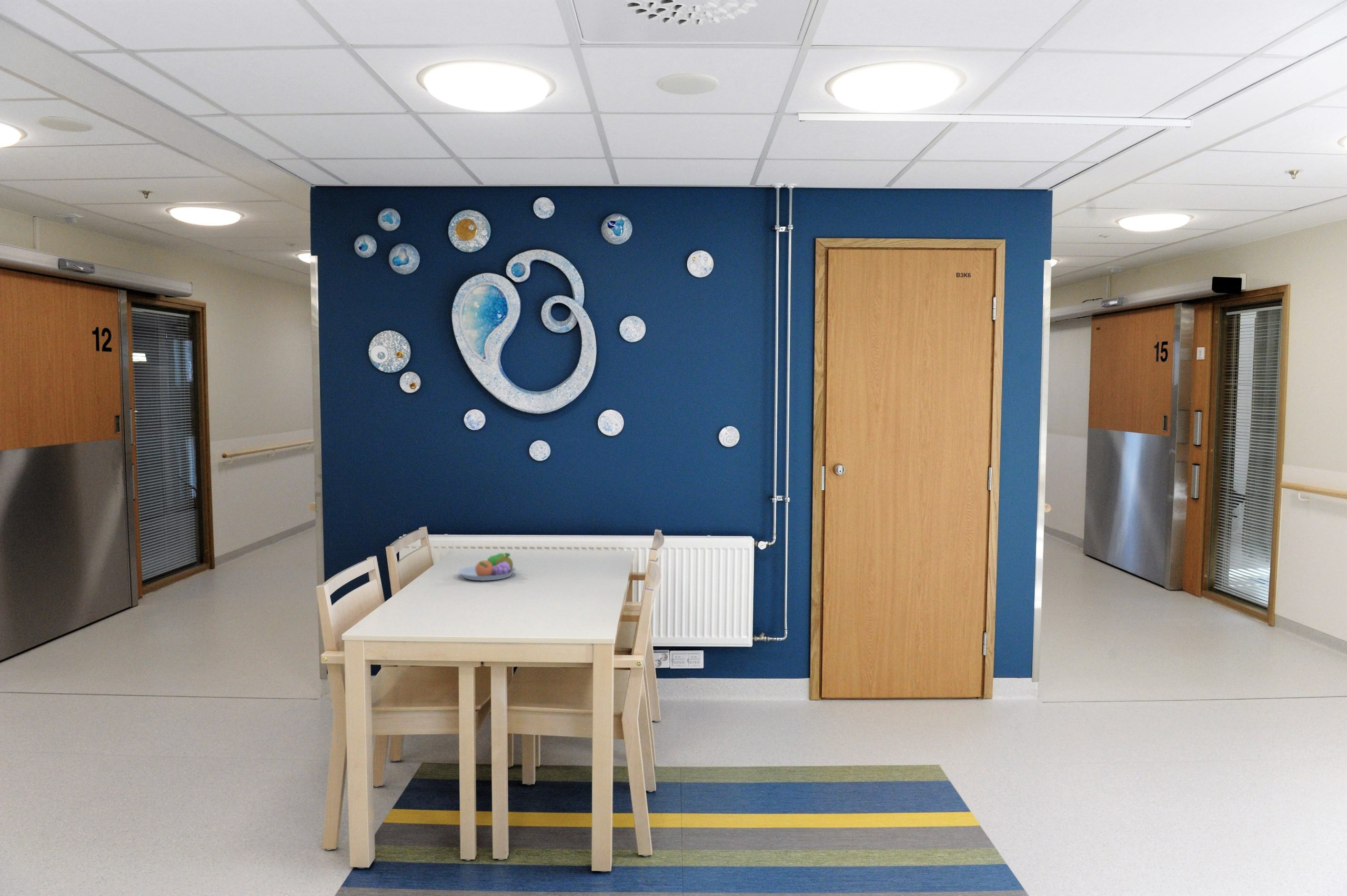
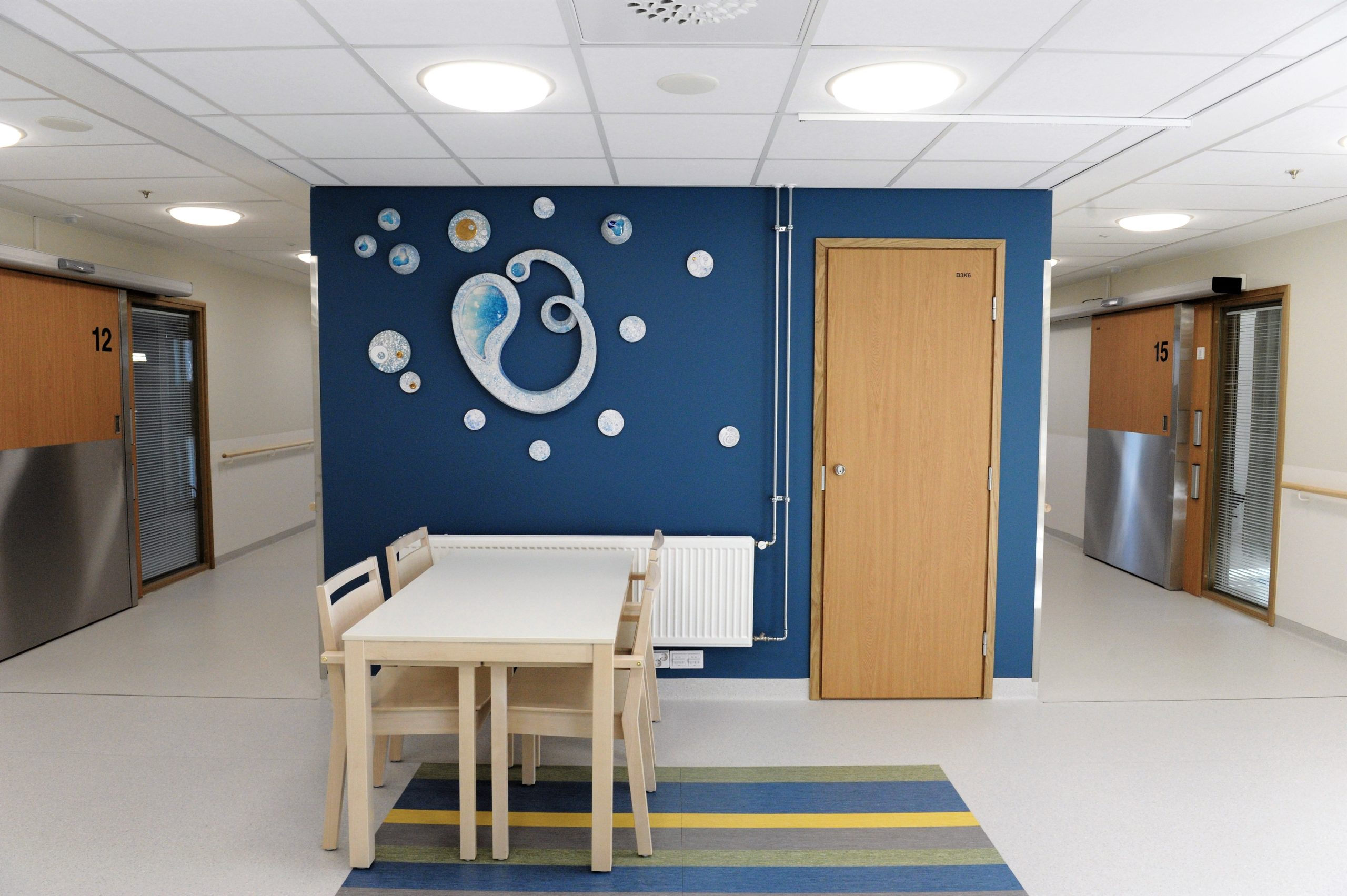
- fruit bowl [458,552,517,581]
